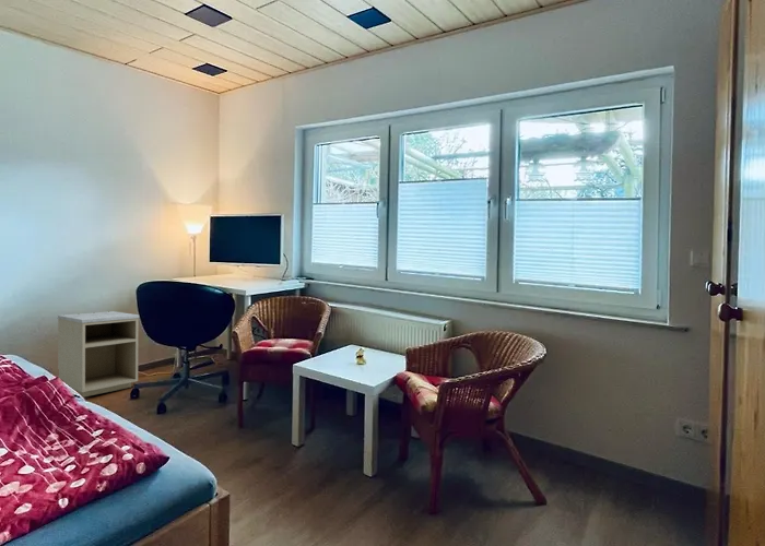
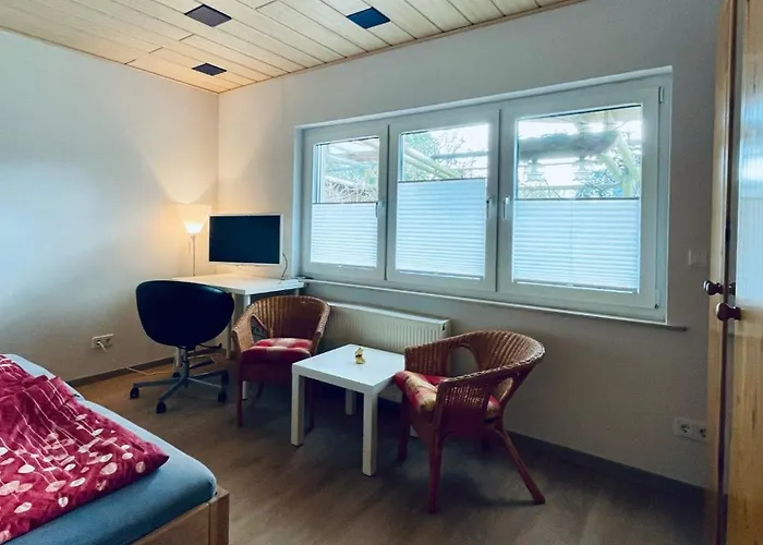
- nightstand [56,310,140,399]
